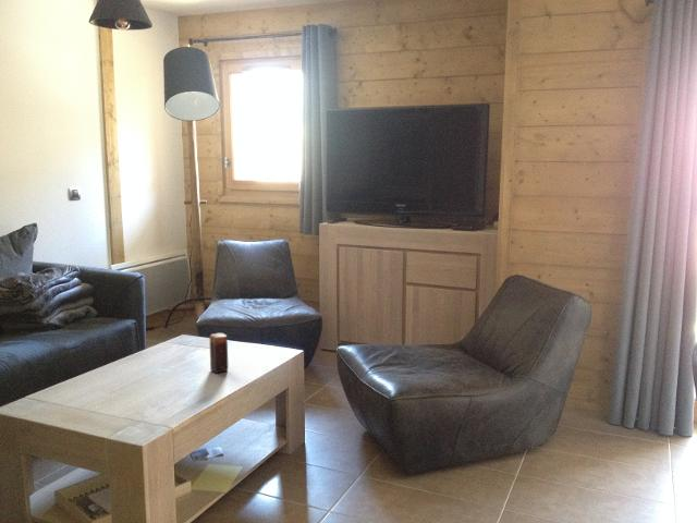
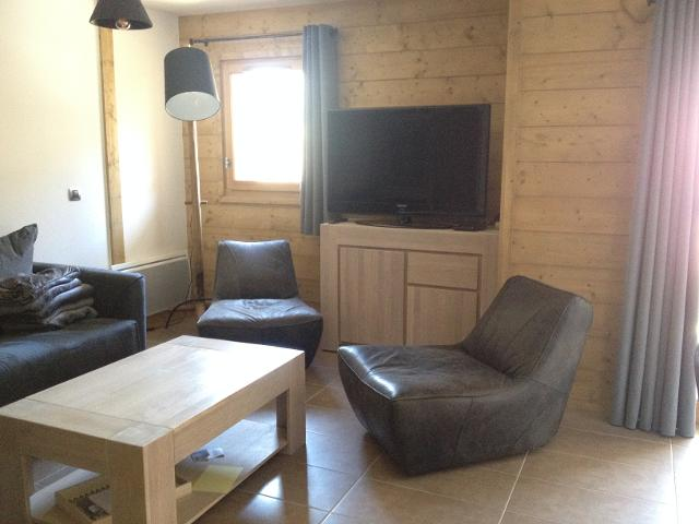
- candle [209,332,230,375]
